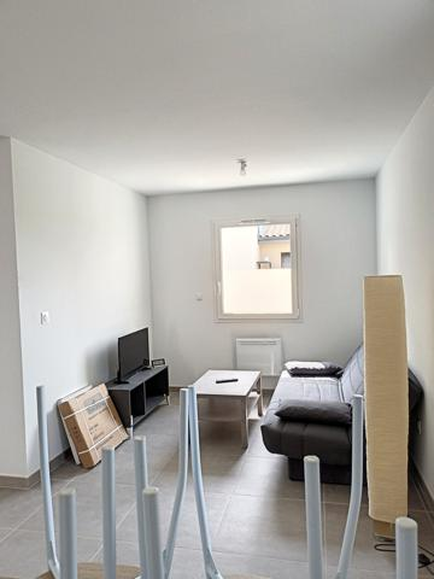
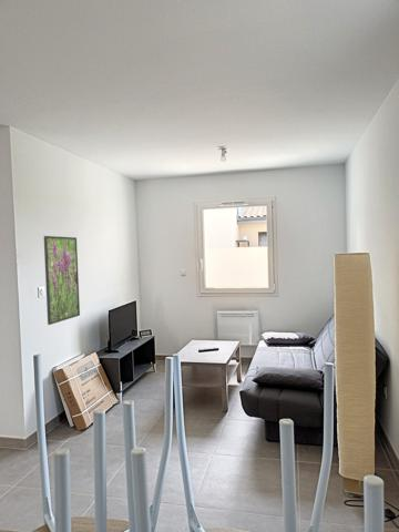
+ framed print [43,235,81,326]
